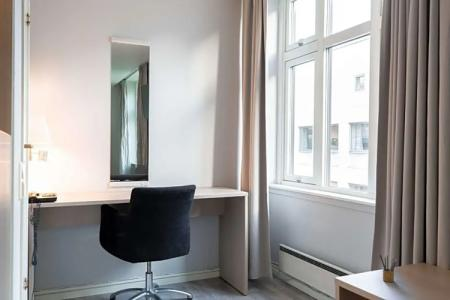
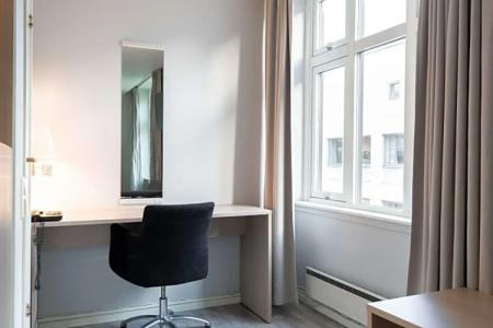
- pencil box [379,253,397,283]
